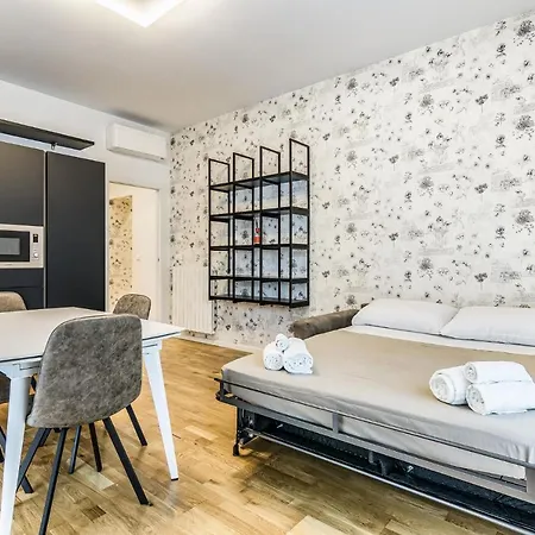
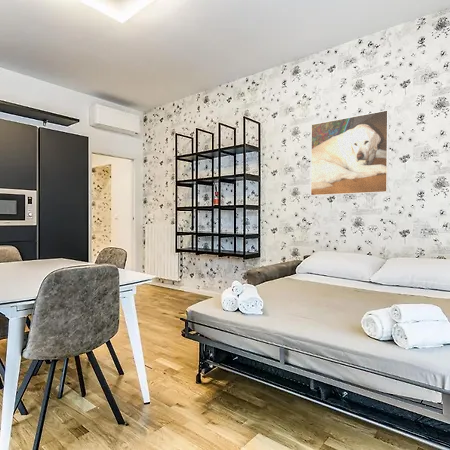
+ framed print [310,109,390,197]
